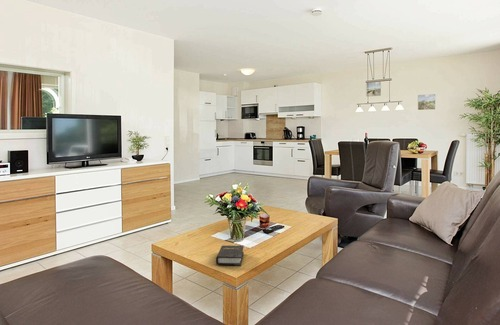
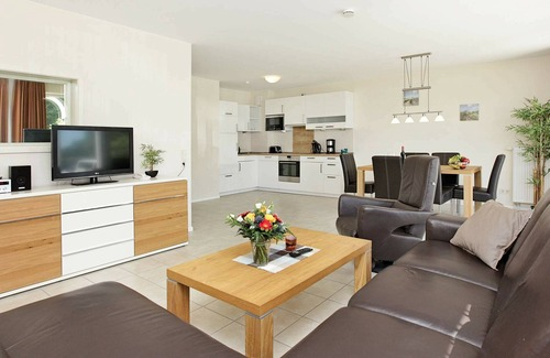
- hardback book [215,244,245,267]
